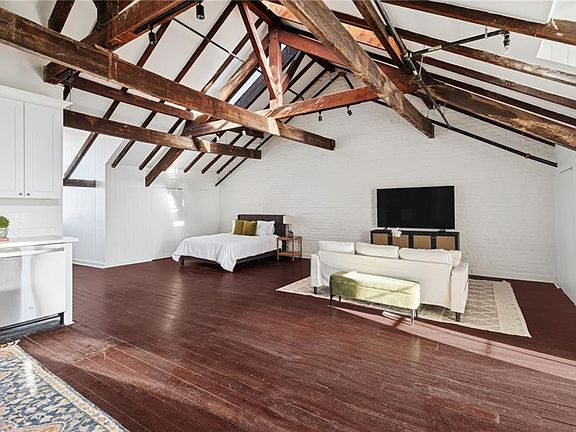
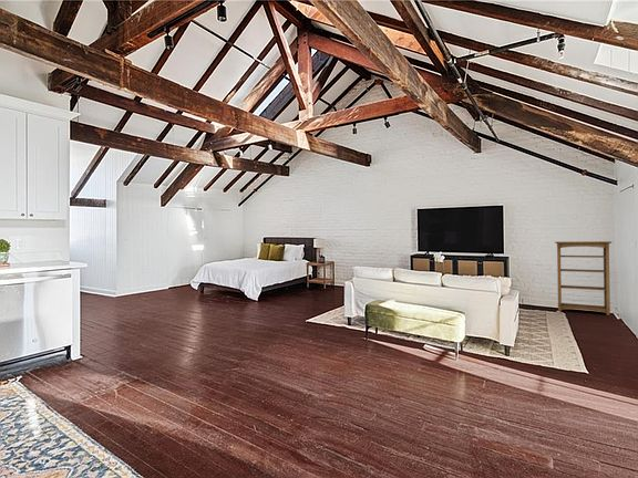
+ bookshelf [554,240,613,316]
